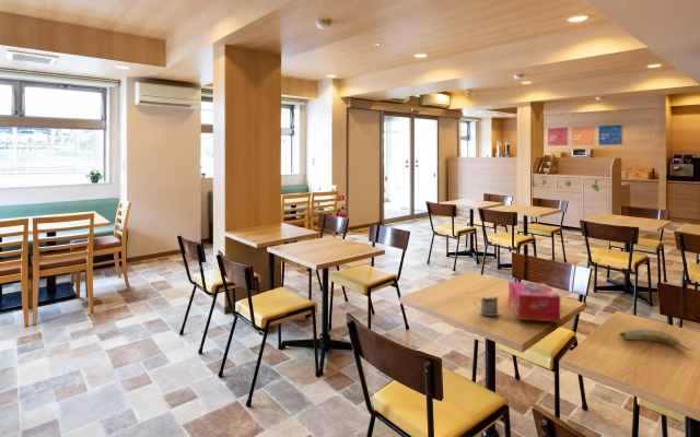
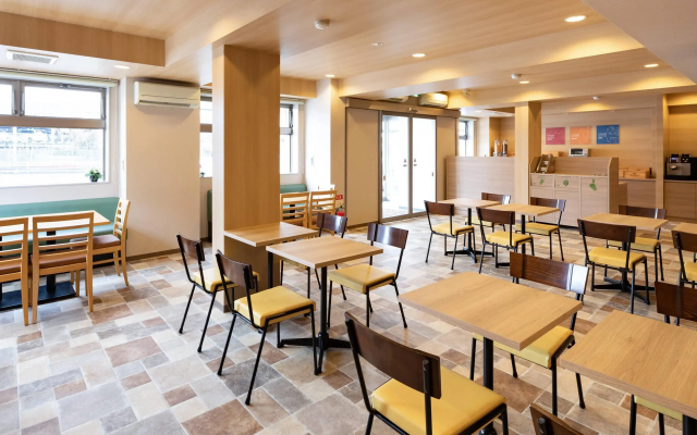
- tissue box [508,281,561,322]
- tea glass holder [472,295,500,317]
- fruit [618,328,696,352]
